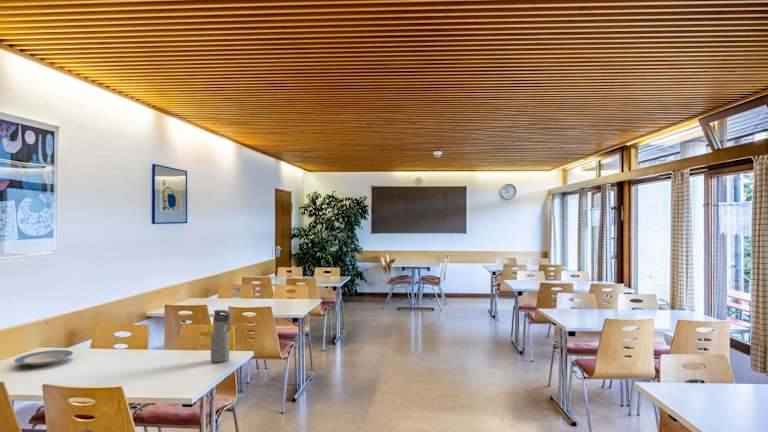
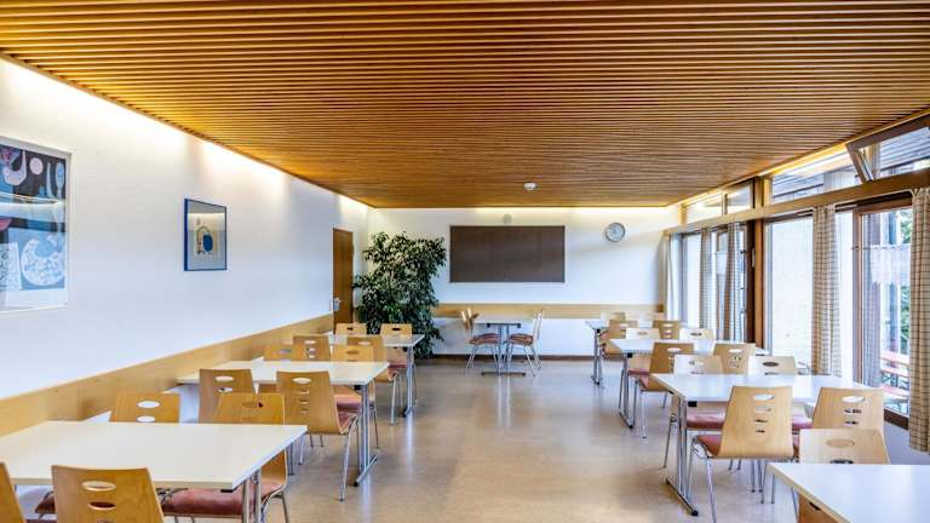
- plate [13,349,74,367]
- water bottle [210,309,232,364]
